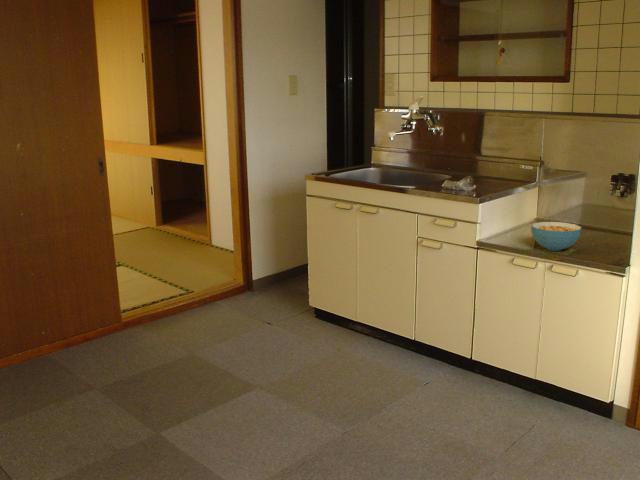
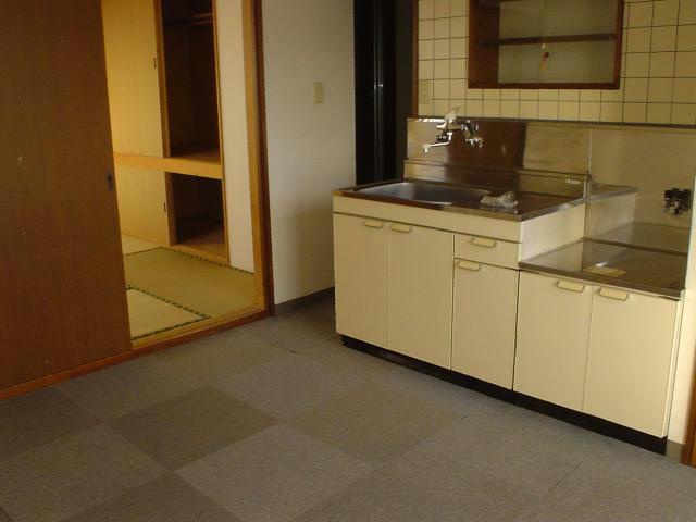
- cereal bowl [530,221,583,252]
